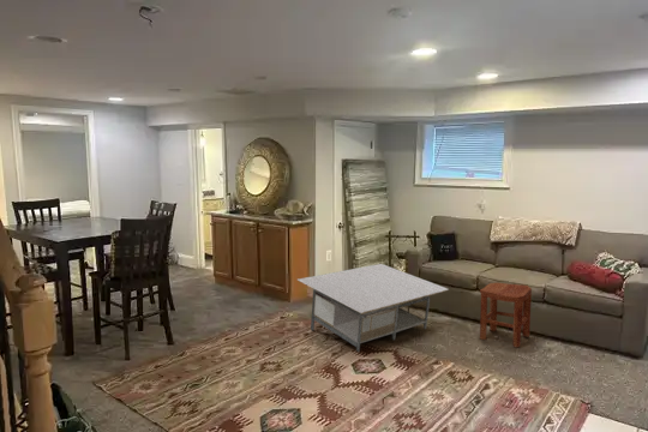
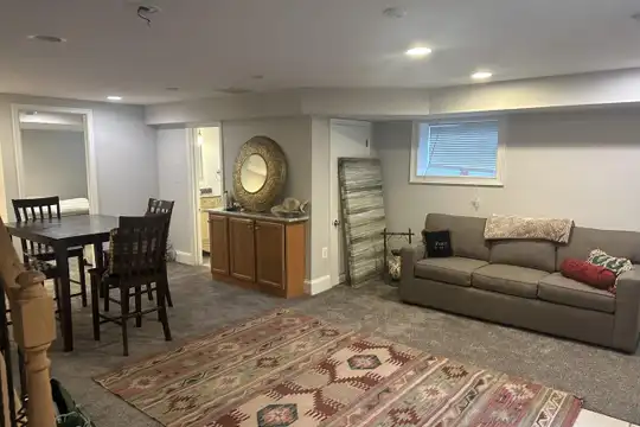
- coffee table [296,263,449,353]
- stool [479,282,533,349]
